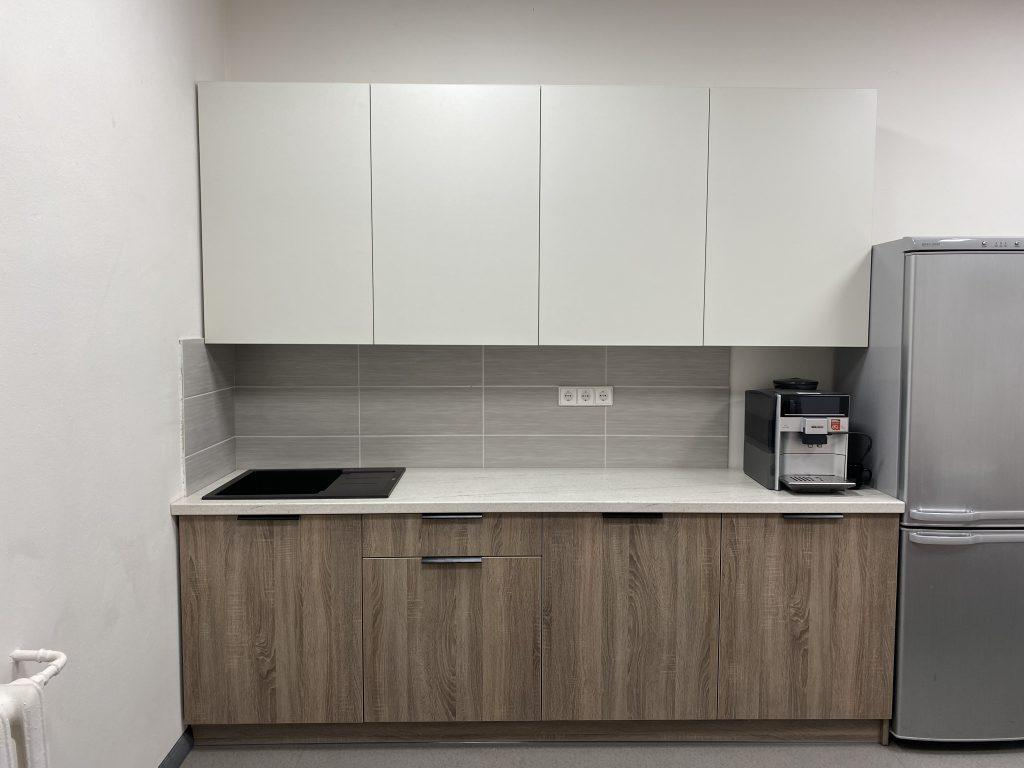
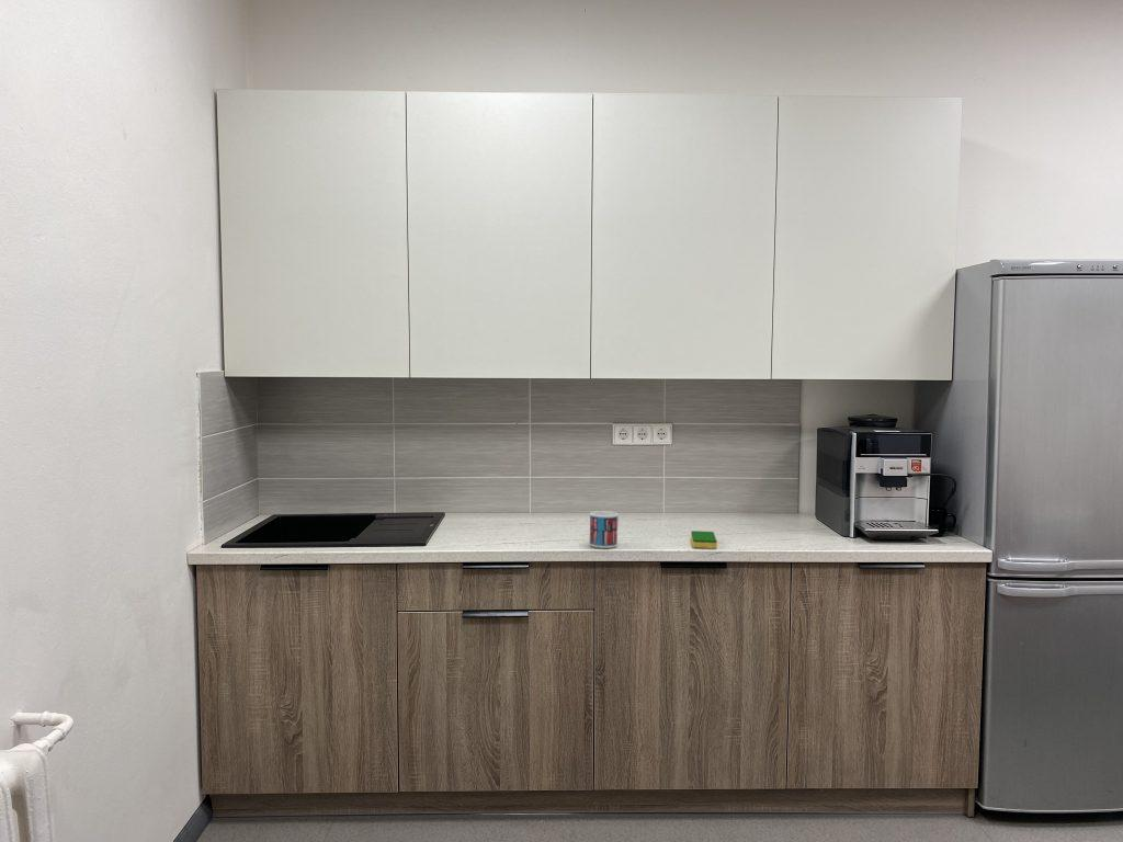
+ dish sponge [690,530,718,549]
+ mug [589,510,619,549]
